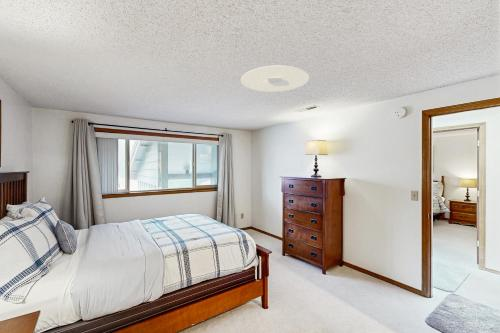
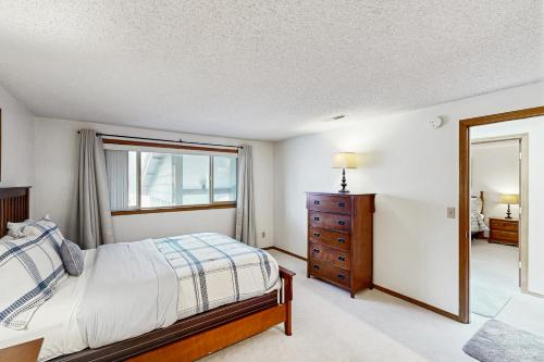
- ceiling light [240,65,310,93]
